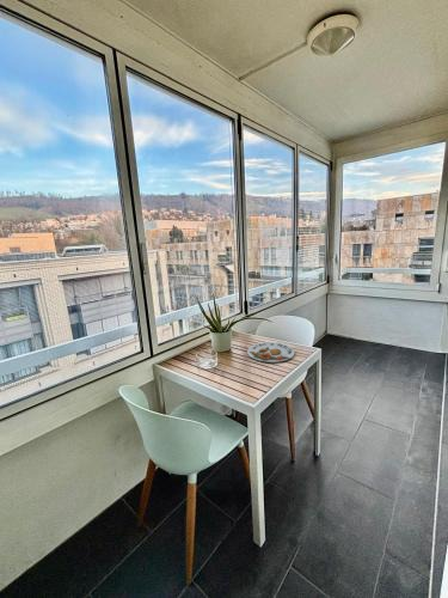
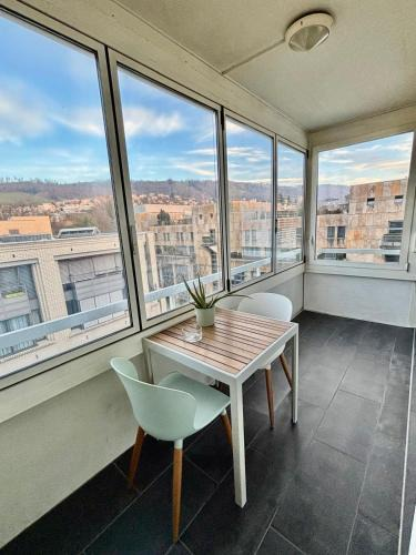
- plate [246,341,295,364]
